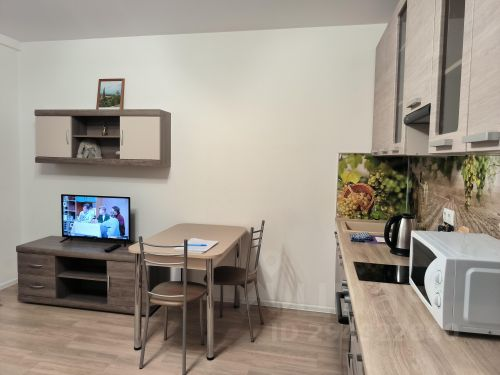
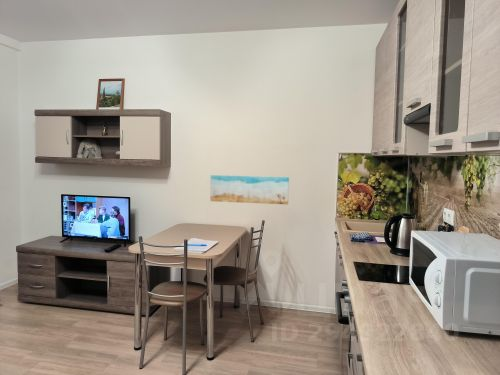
+ wall art [209,174,290,205]
